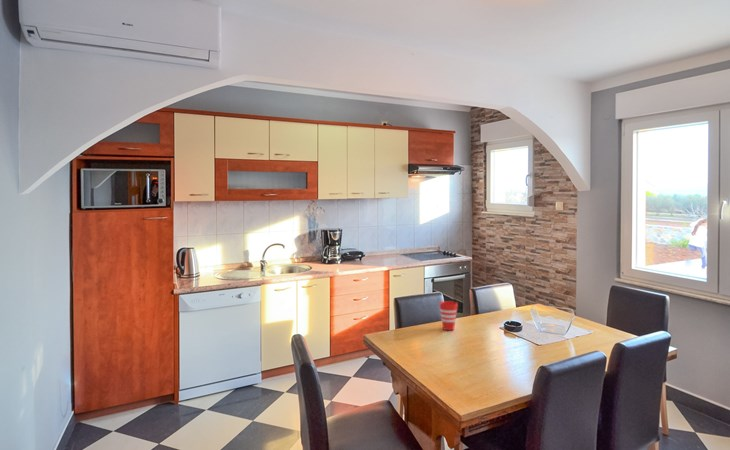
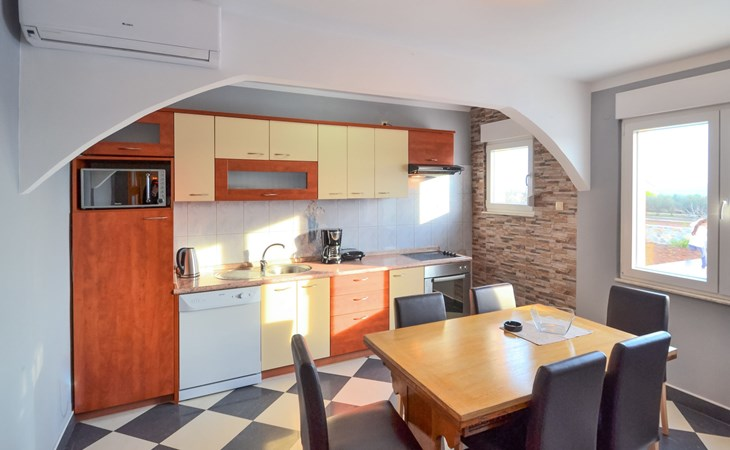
- cup [438,300,459,331]
